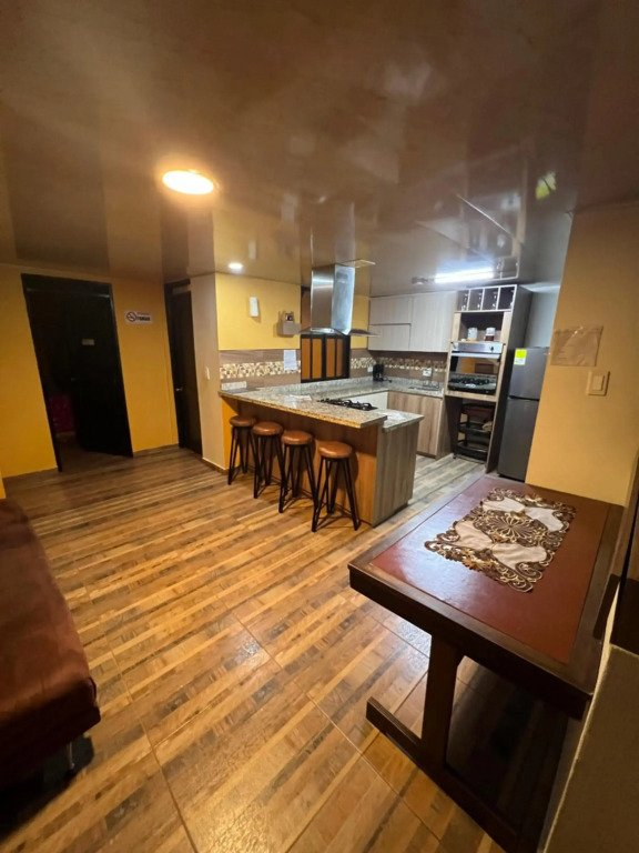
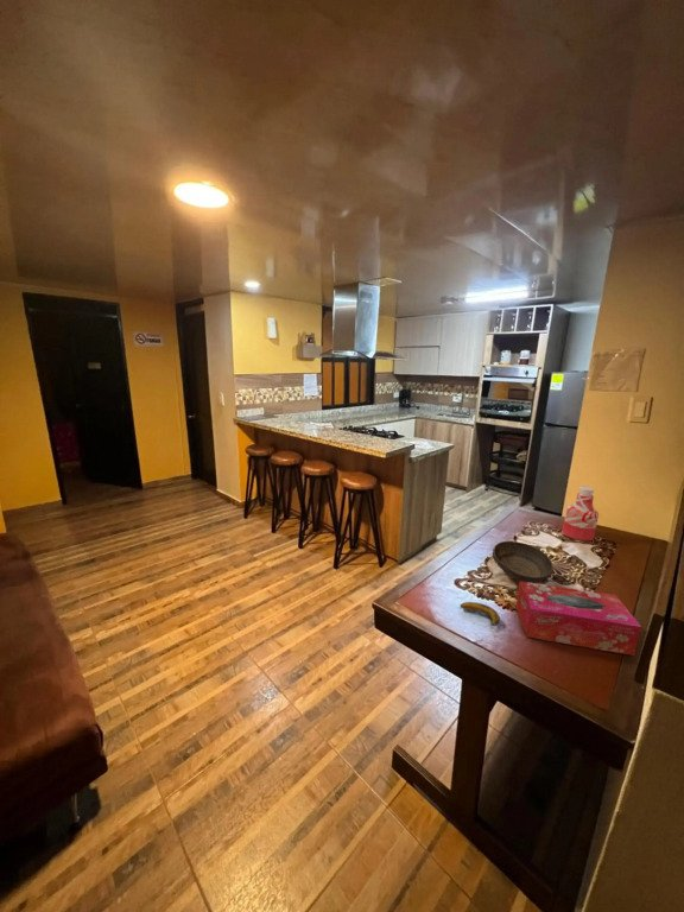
+ banana [460,601,501,627]
+ bowl [492,540,555,583]
+ bottle [562,484,600,543]
+ tissue box [515,581,642,657]
